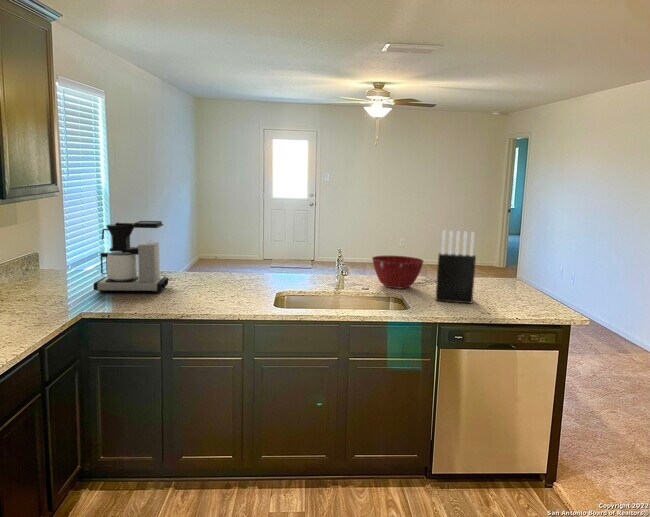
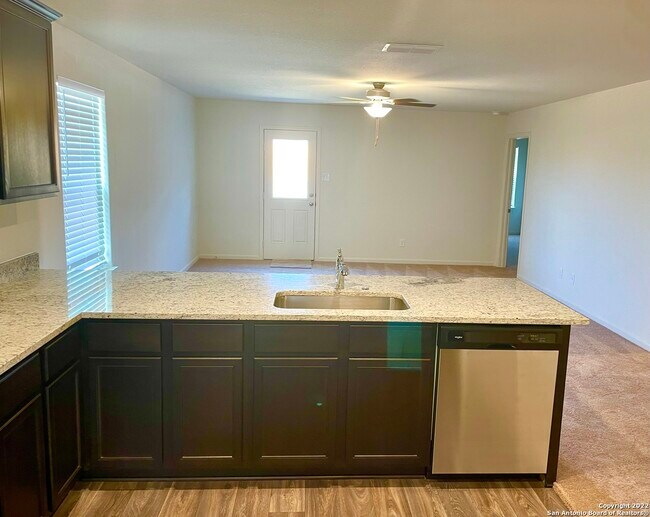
- coffee maker [93,220,169,294]
- mixing bowl [371,255,425,289]
- knife block [435,229,477,305]
